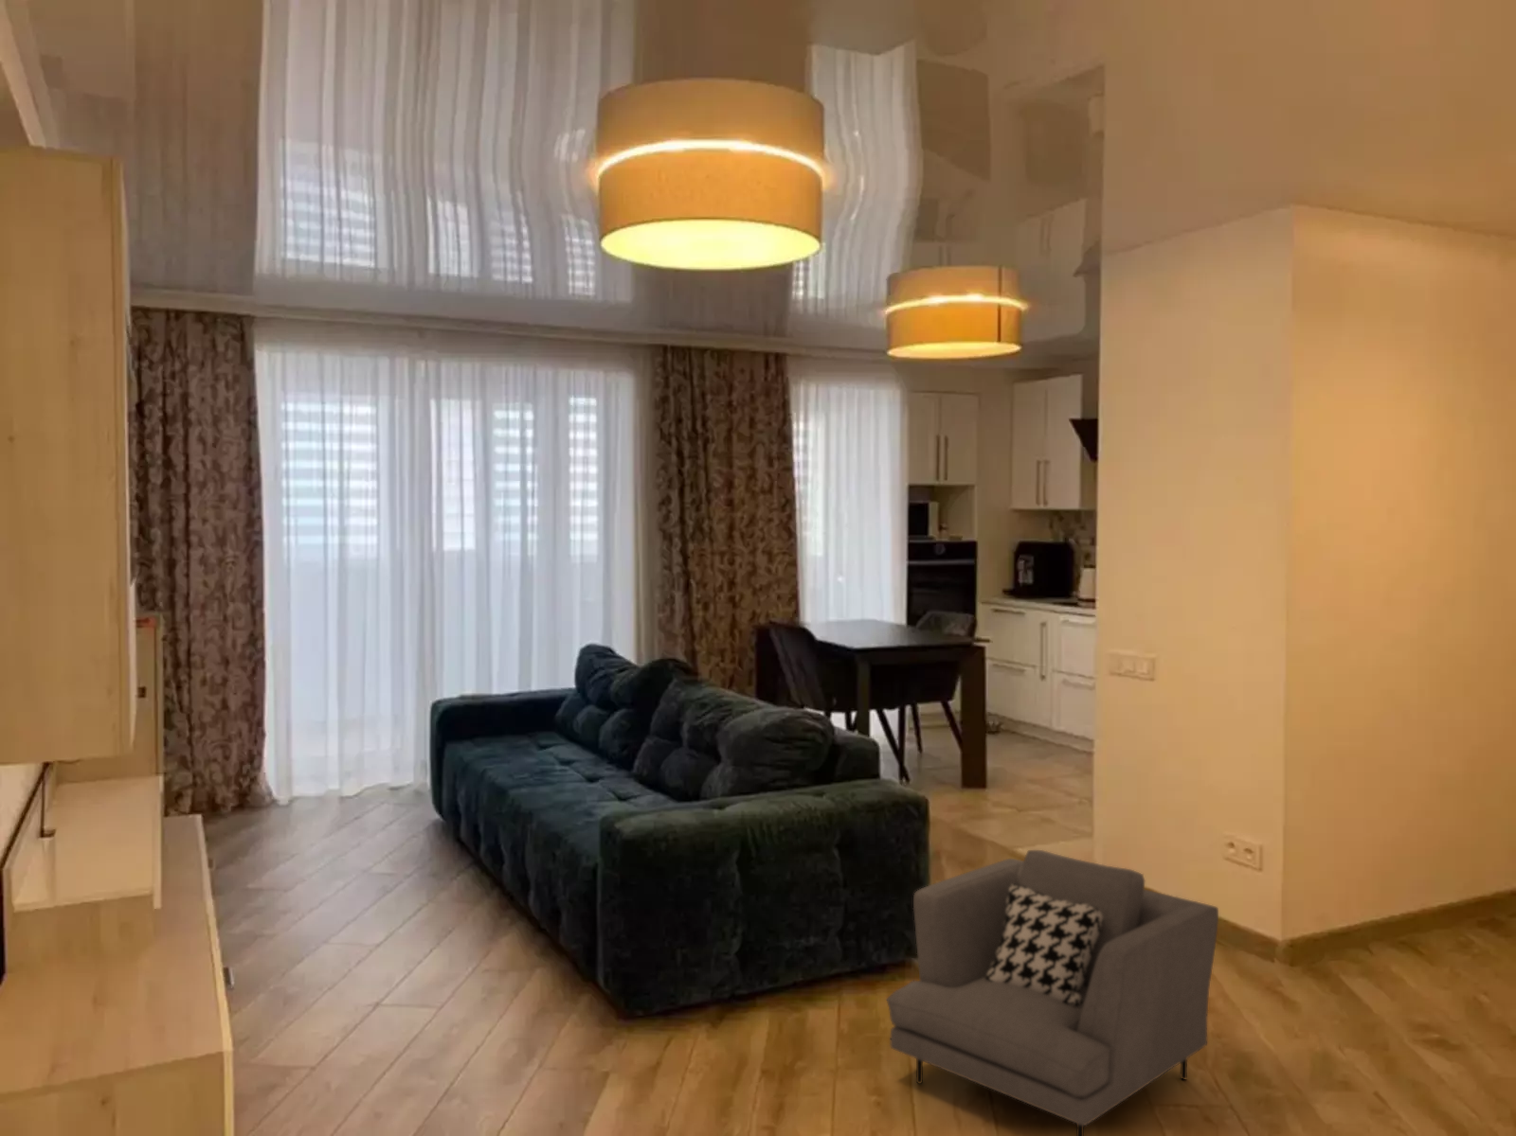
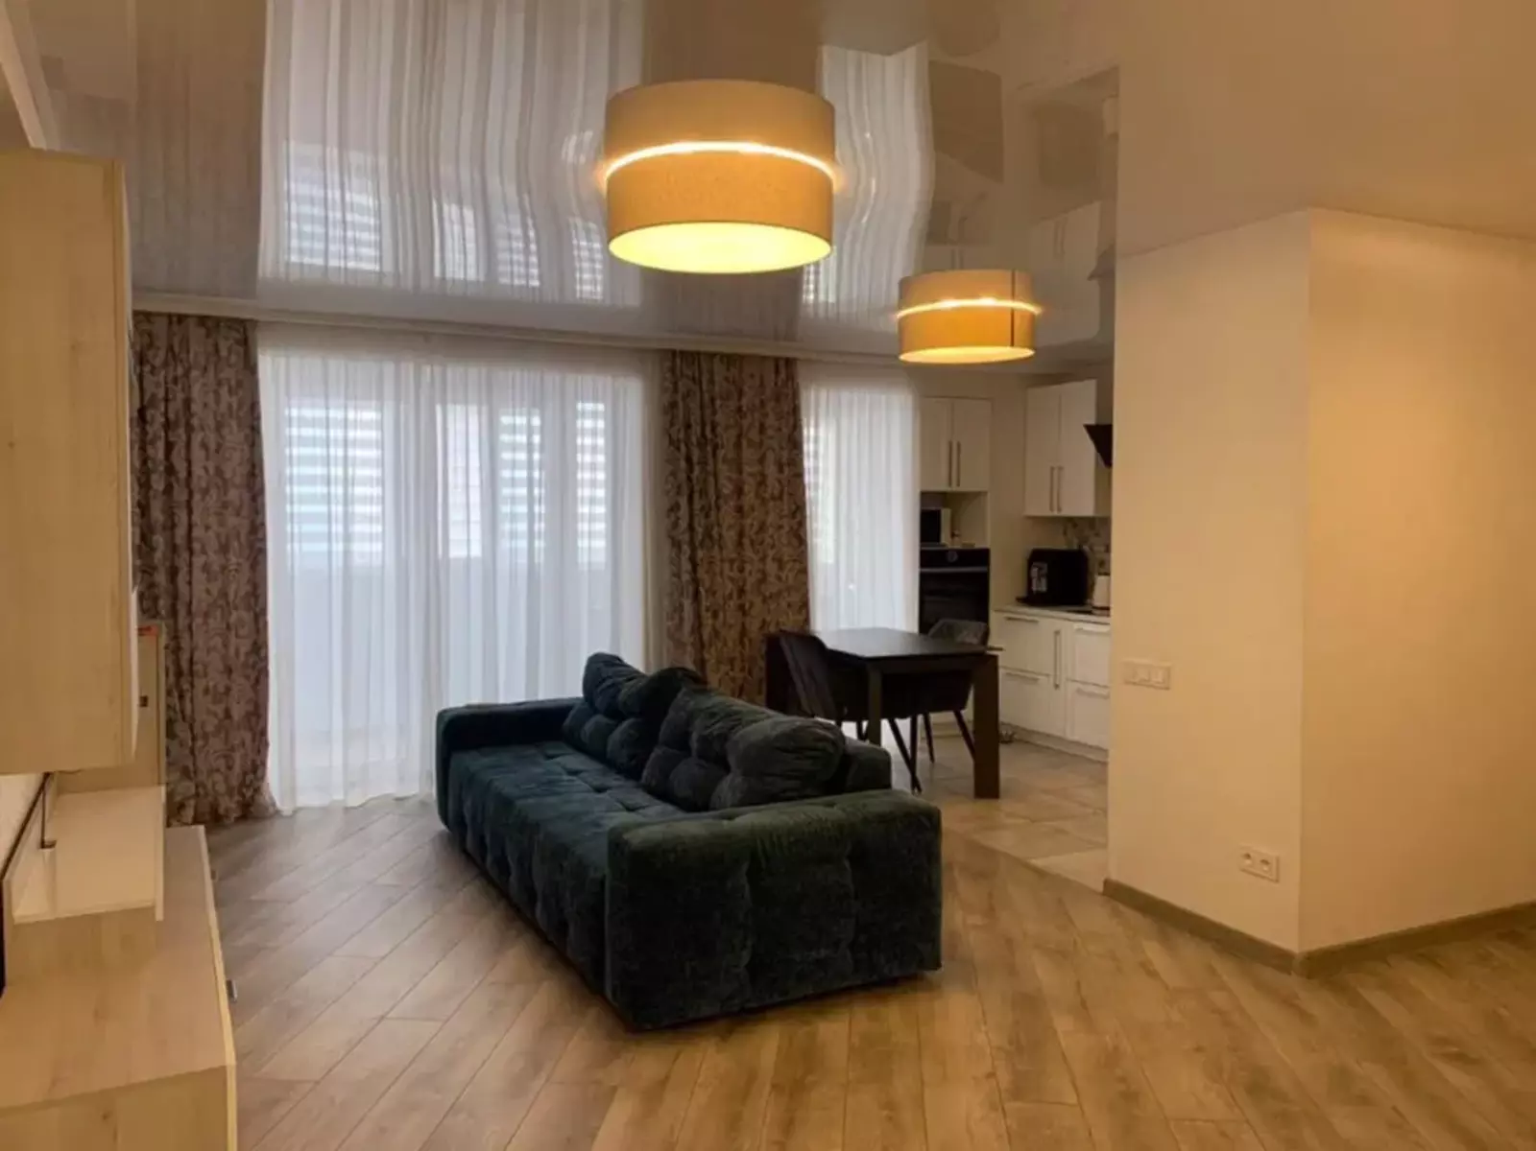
- armchair [885,850,1220,1136]
